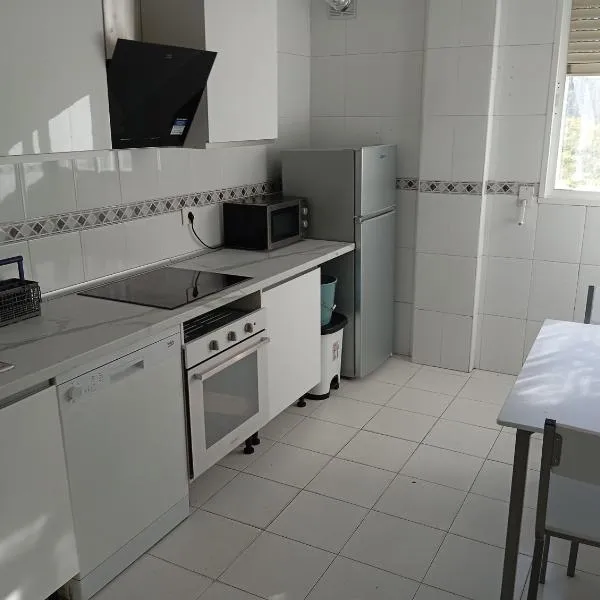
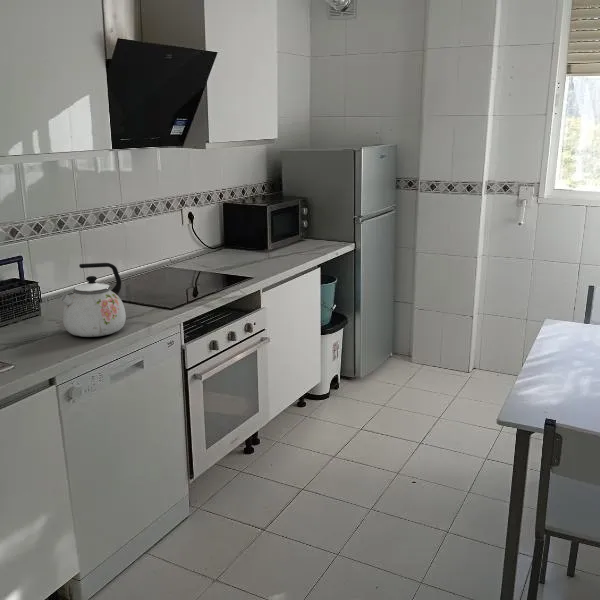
+ kettle [60,262,127,338]
